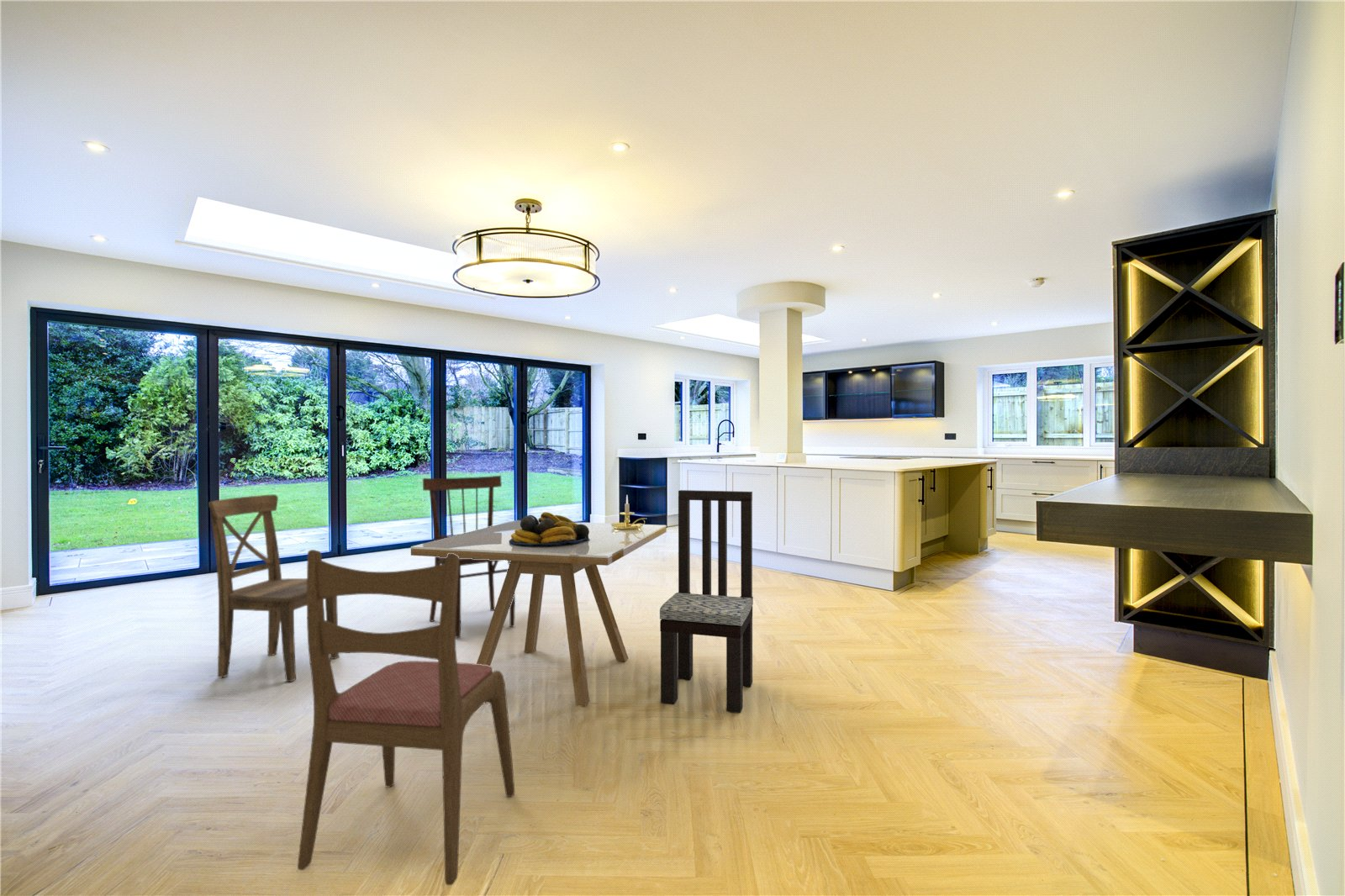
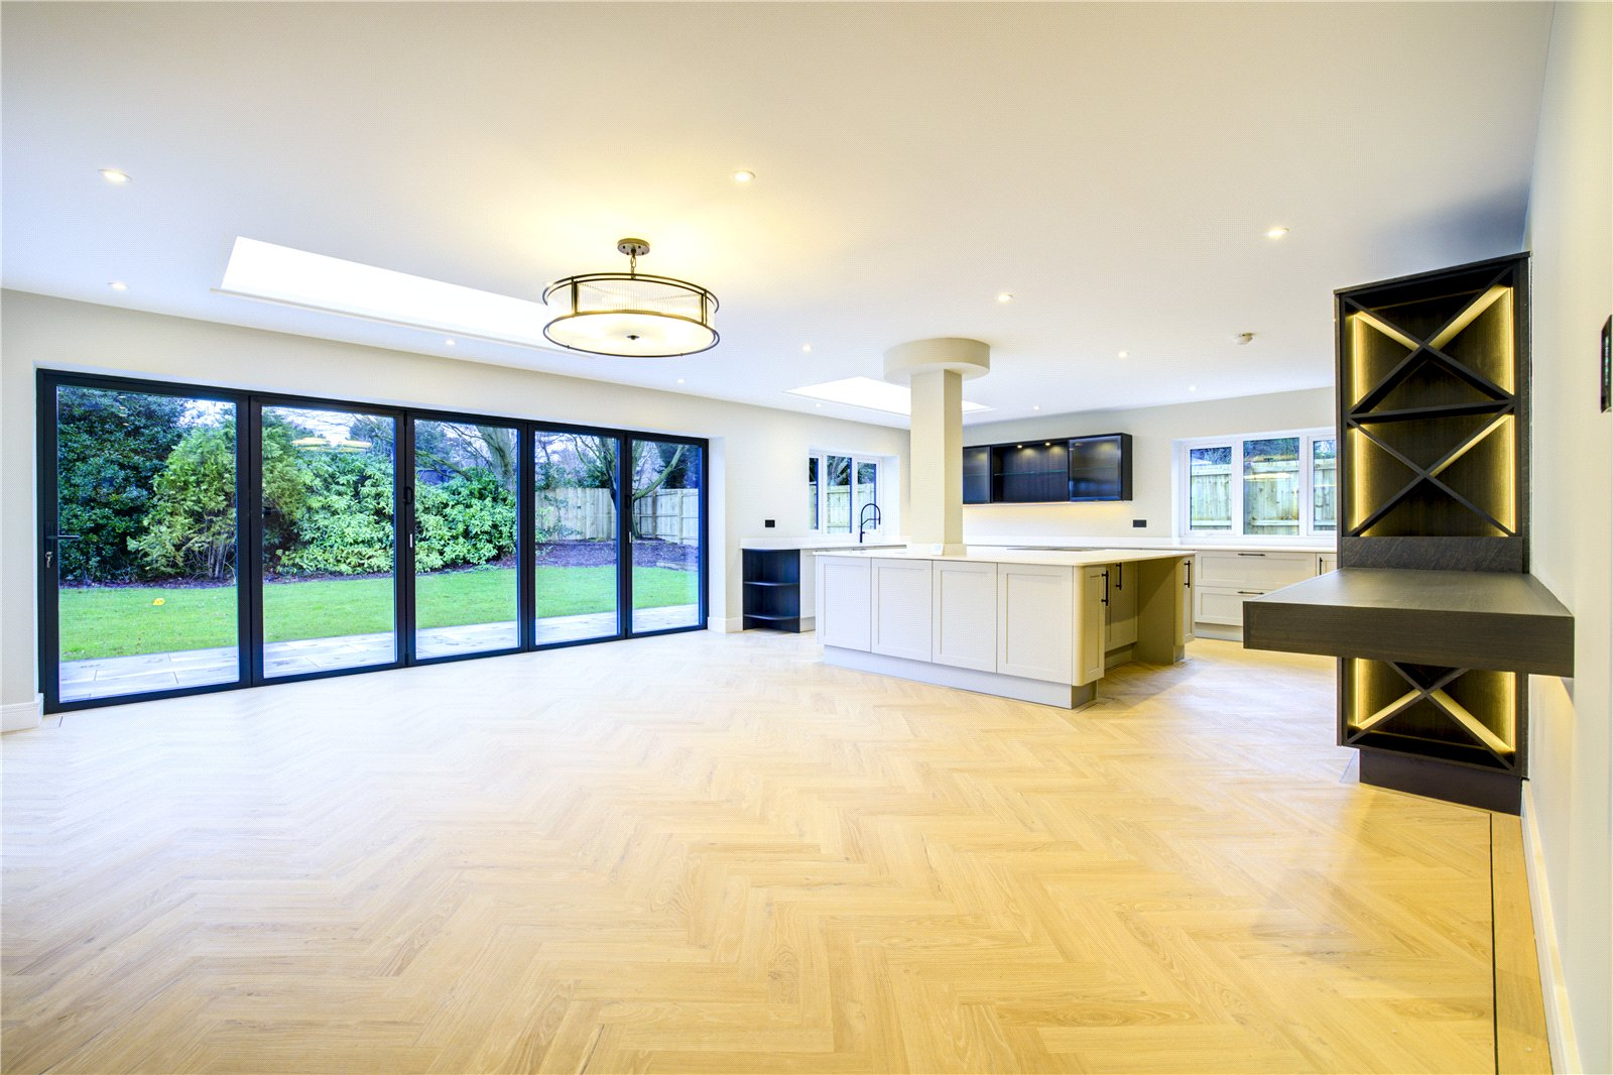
- candle holder [611,495,646,530]
- dining chair [297,549,515,886]
- fruit bowl [509,511,589,546]
- dining chair [422,475,516,639]
- dining chair [208,493,340,683]
- dining chair [659,489,754,714]
- dining table [410,519,667,707]
